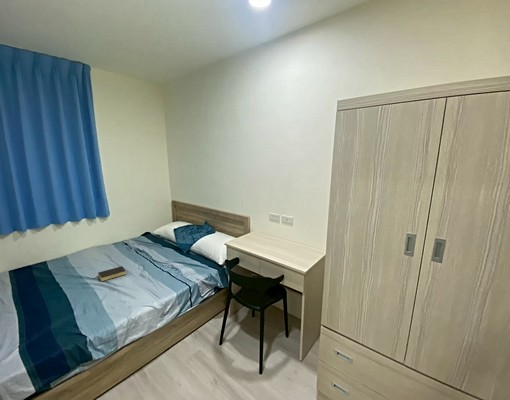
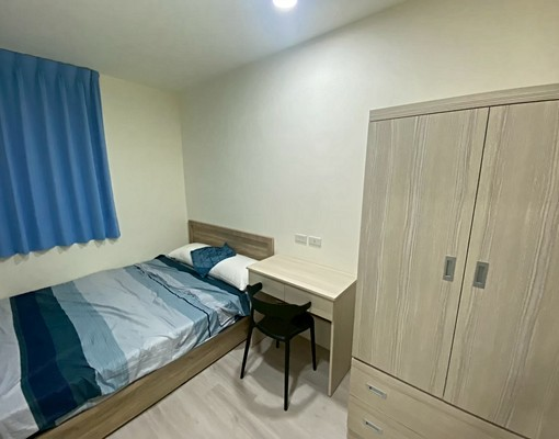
- bible [92,265,127,282]
